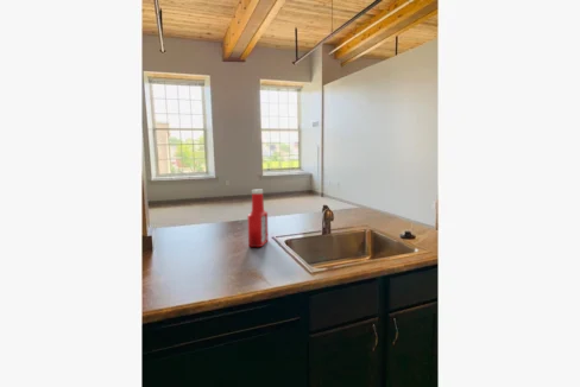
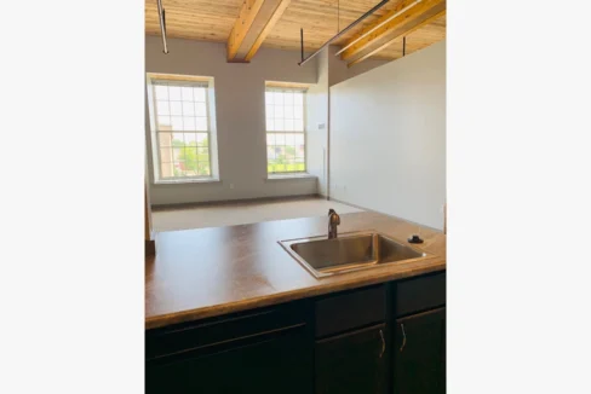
- soap bottle [246,189,269,248]
